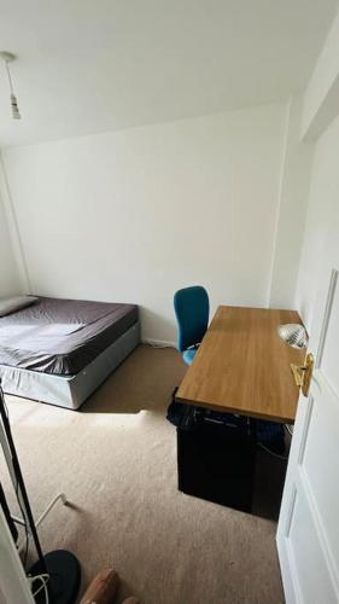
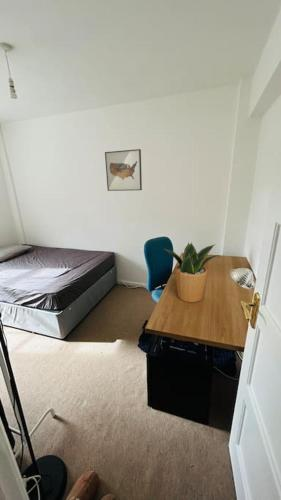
+ wall art [104,148,143,192]
+ potted plant [164,241,221,303]
